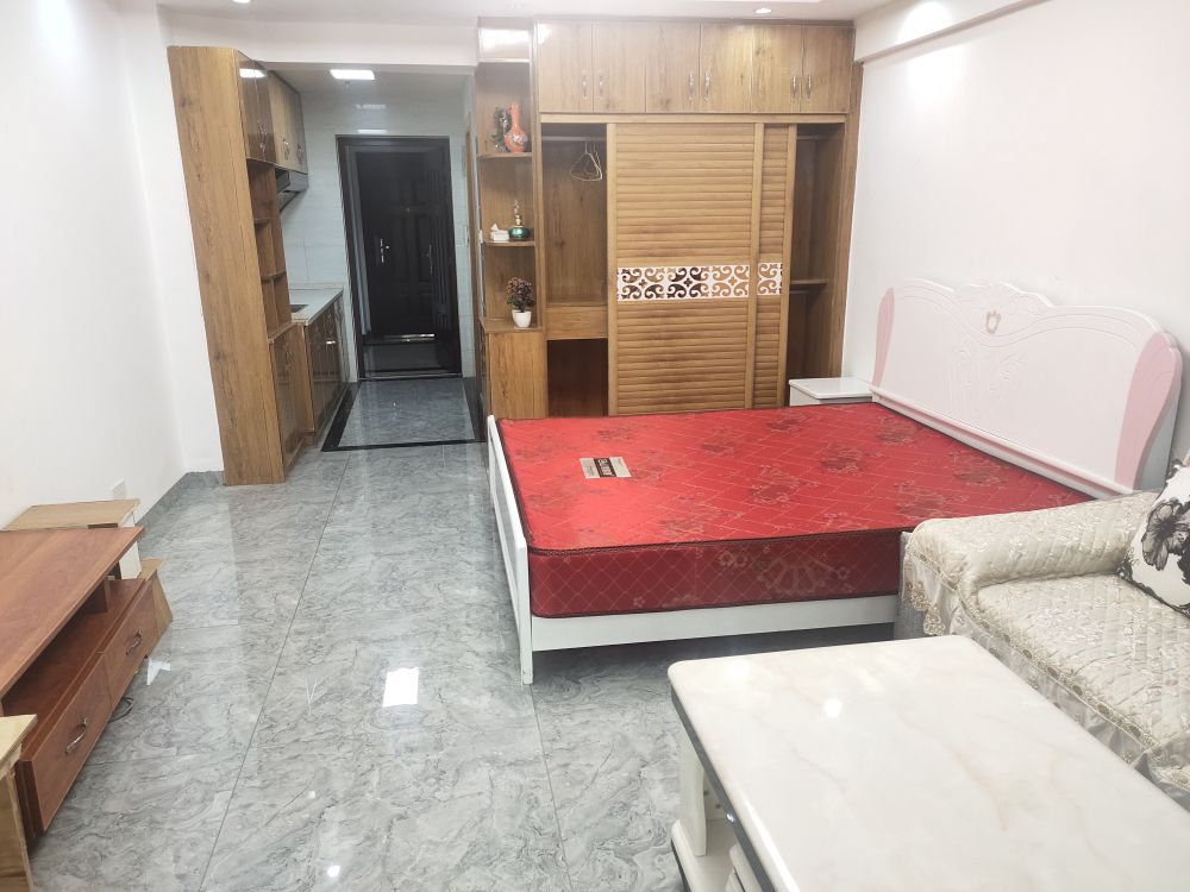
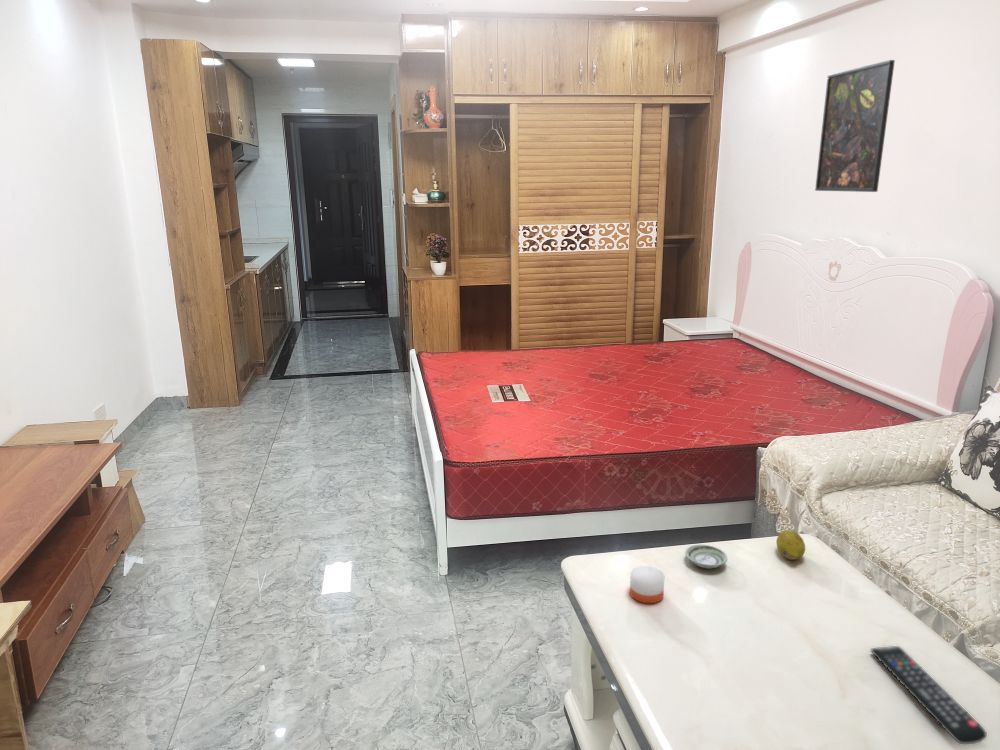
+ saucer [684,543,728,570]
+ candle [629,564,666,604]
+ fruit [775,529,806,561]
+ remote control [869,645,988,745]
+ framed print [814,59,896,193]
